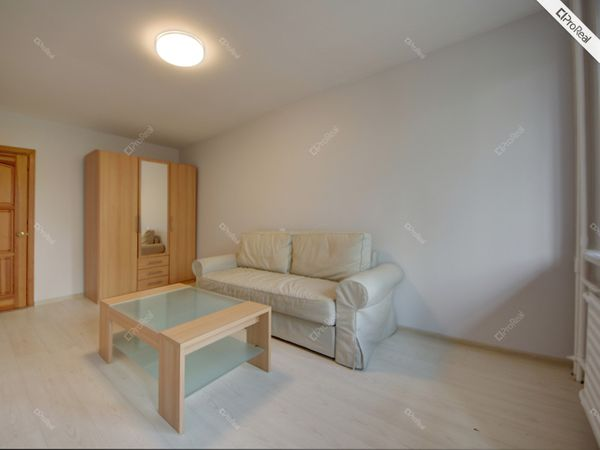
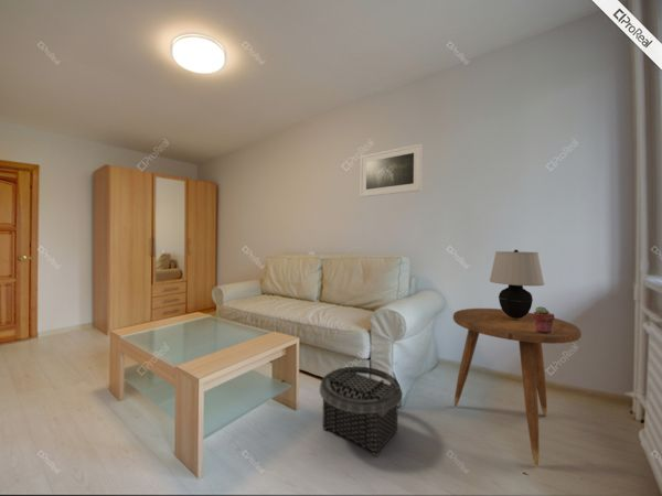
+ side table [452,308,583,466]
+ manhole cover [319,366,404,457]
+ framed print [359,142,424,198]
+ table lamp [489,249,545,319]
+ potted succulent [532,305,555,333]
